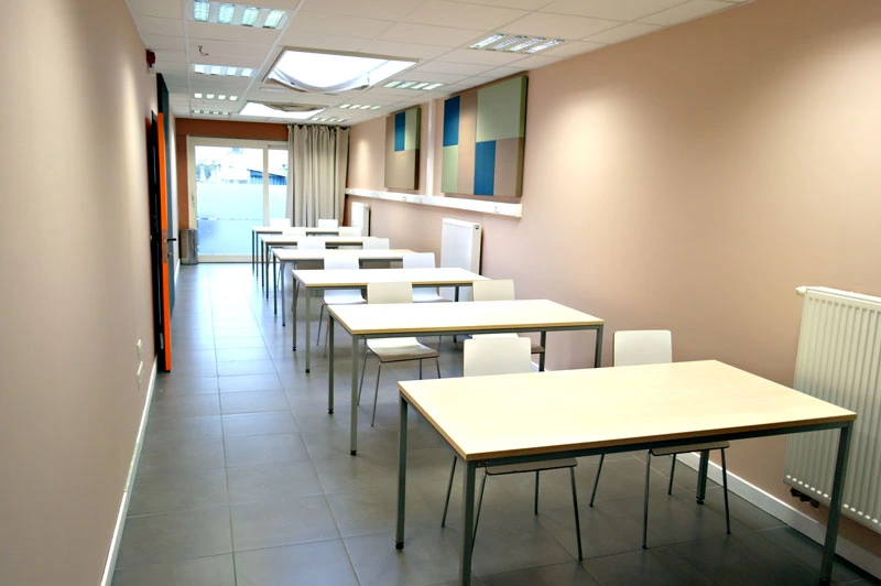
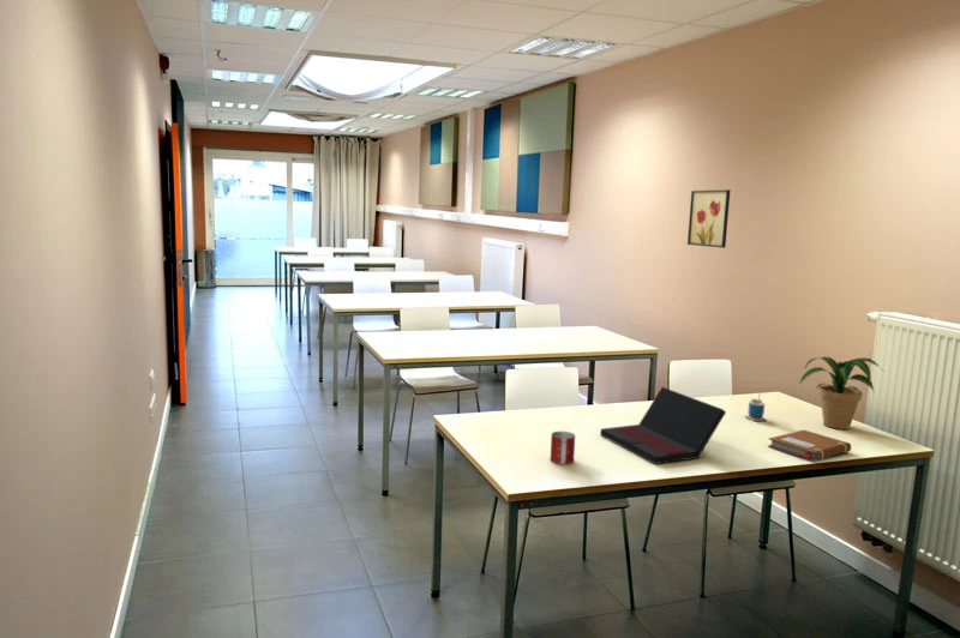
+ potted plant [799,356,886,431]
+ notebook [767,429,852,462]
+ wall art [686,188,731,249]
+ cup [744,391,768,422]
+ laptop [599,386,727,465]
+ mug [550,431,576,465]
